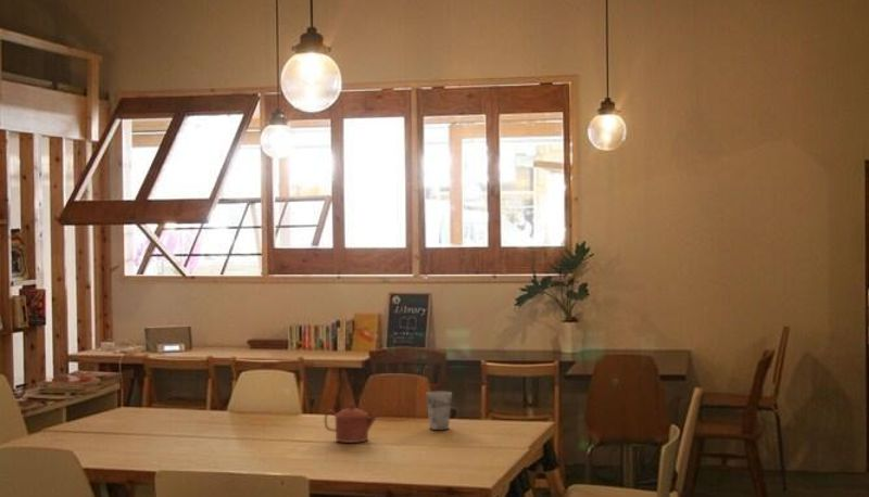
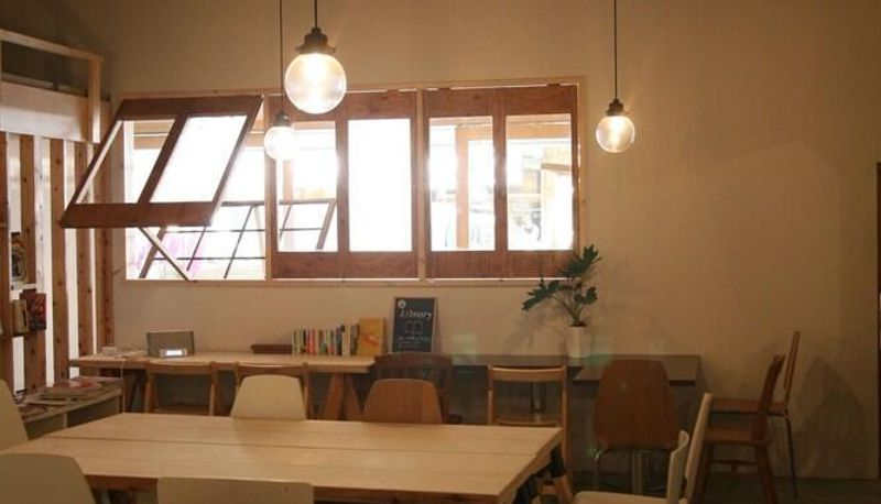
- cup [425,391,453,431]
- teapot [324,402,381,444]
